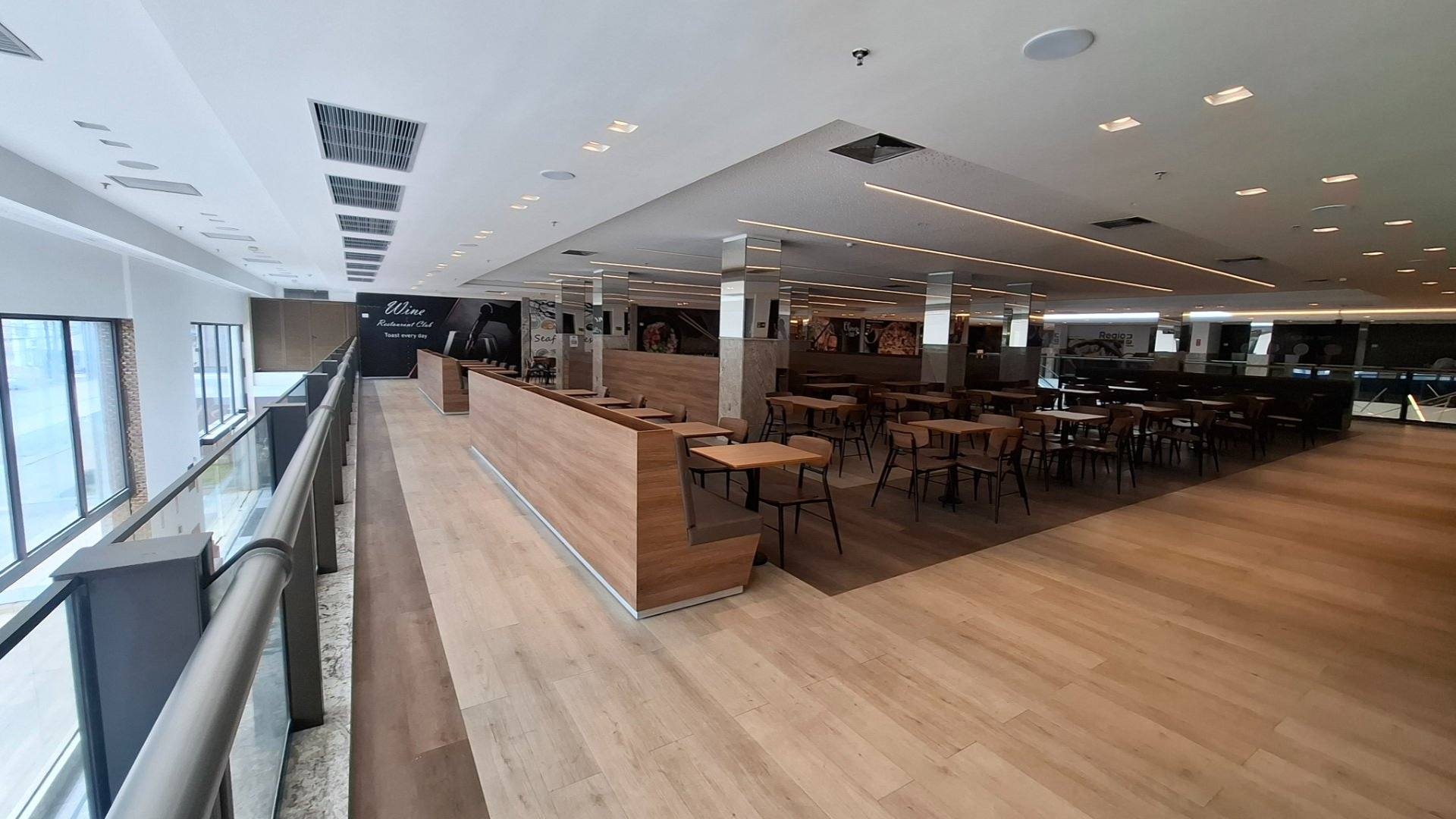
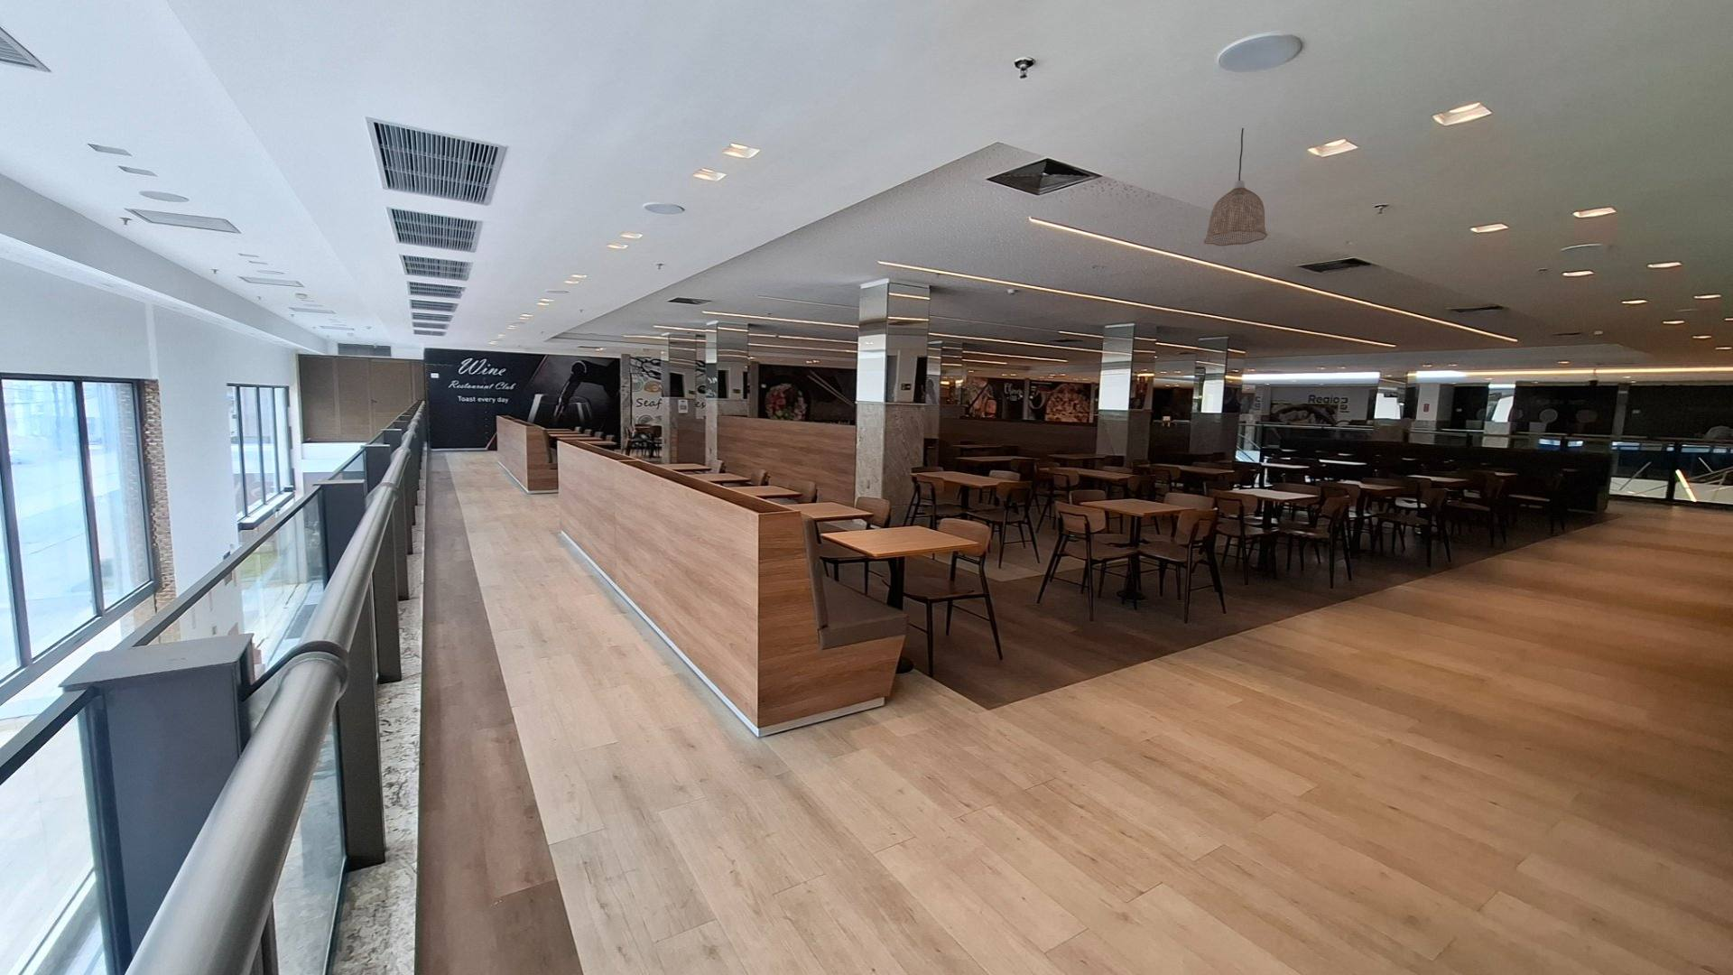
+ pendant lamp [1203,127,1269,248]
